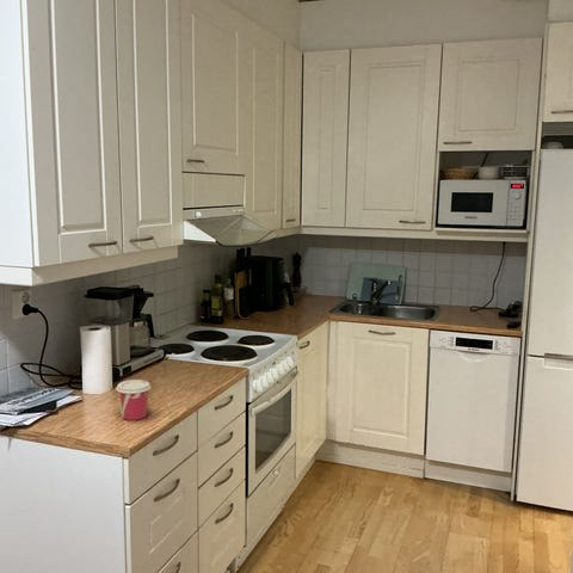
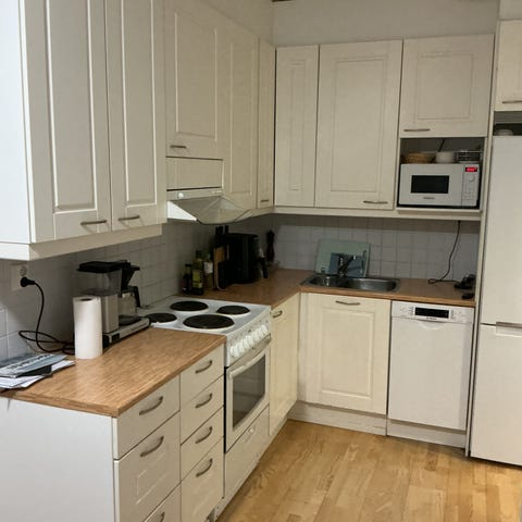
- cup [115,378,152,421]
